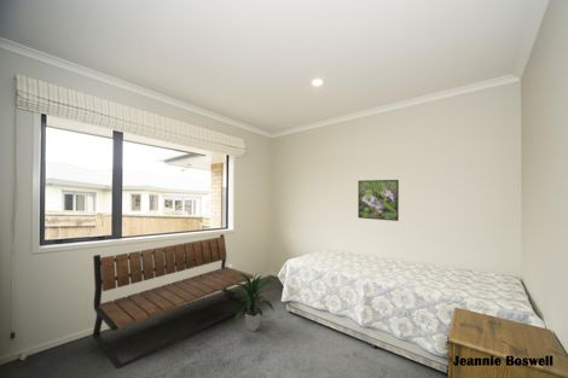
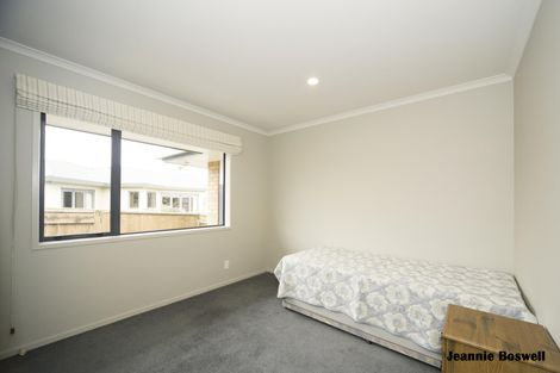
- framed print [357,179,400,222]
- bench [92,233,256,370]
- indoor plant [232,272,277,332]
